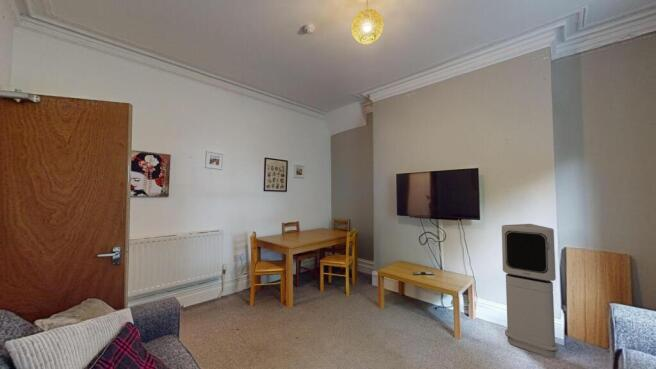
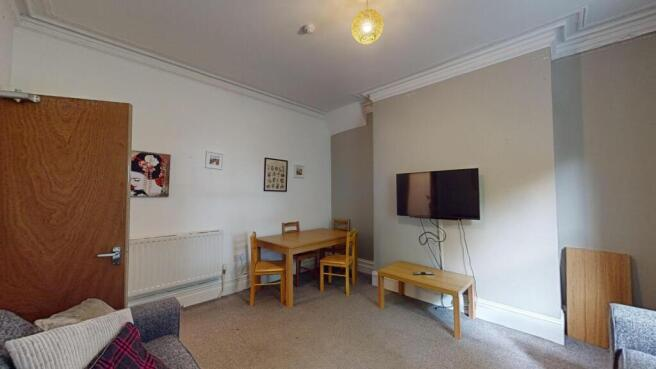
- air purifier [501,223,559,359]
